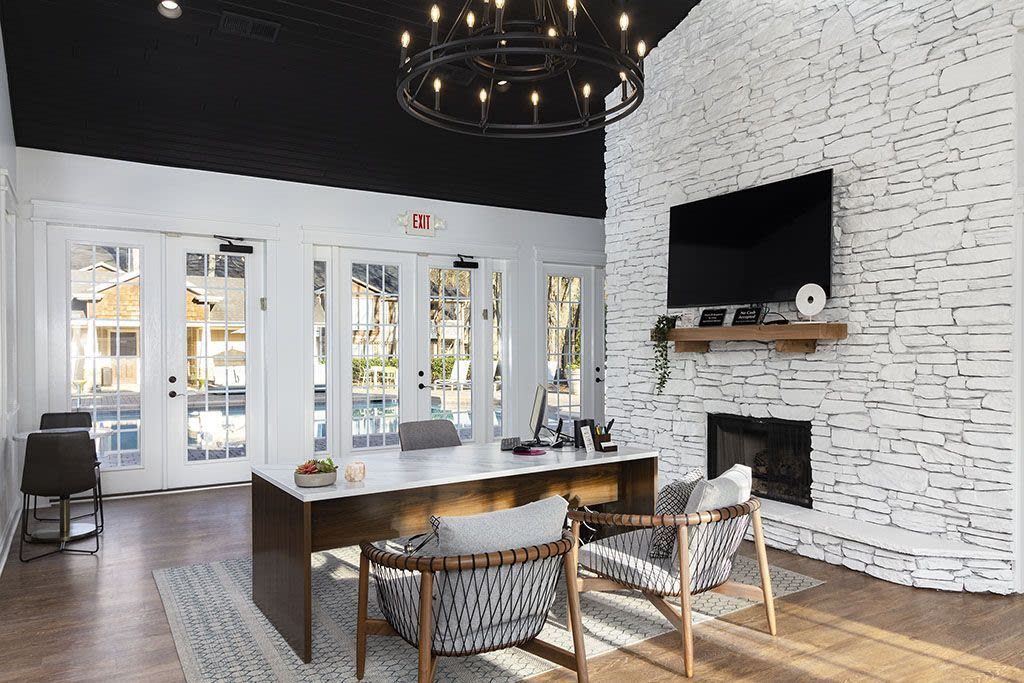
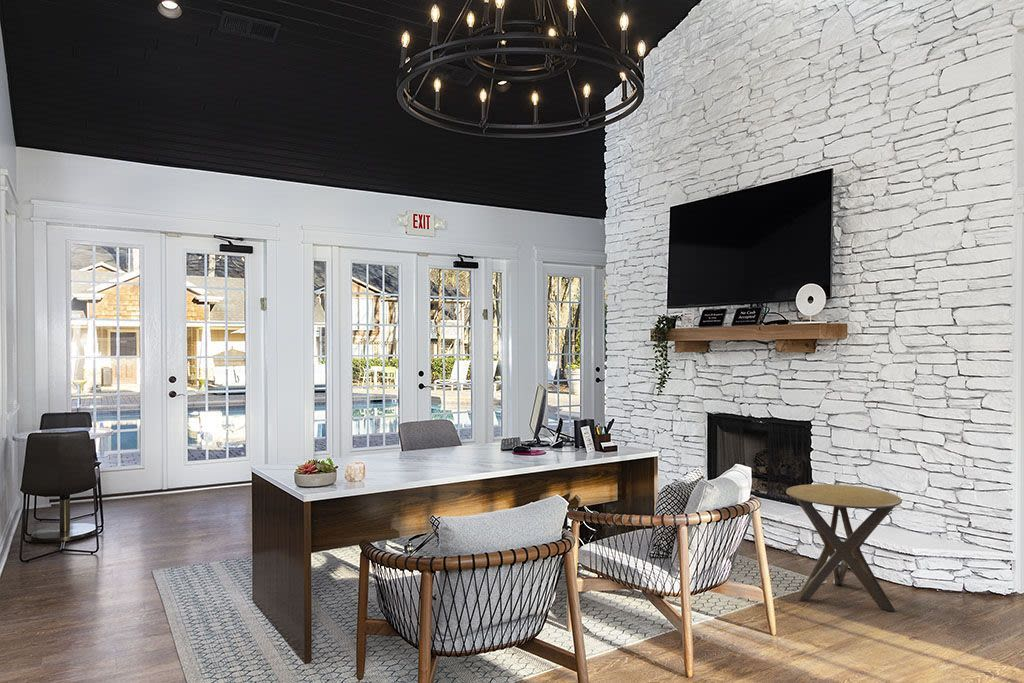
+ side table [785,483,903,612]
